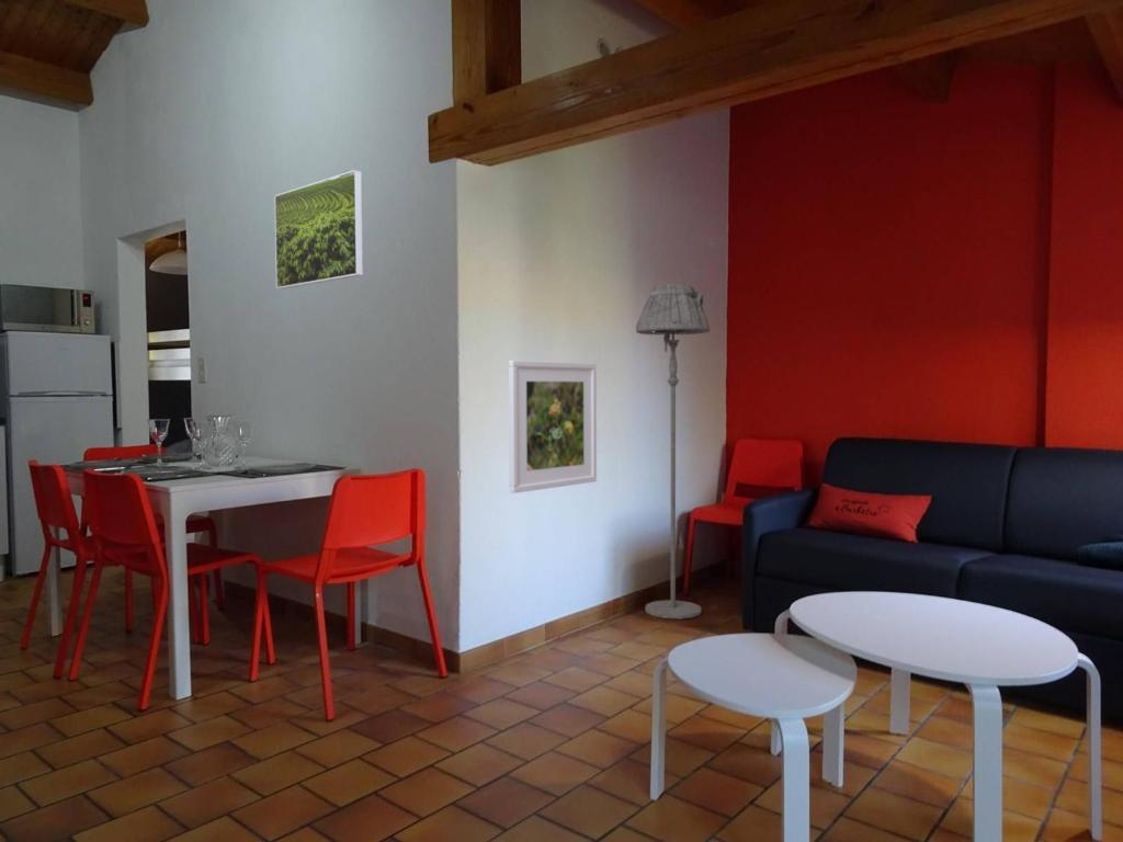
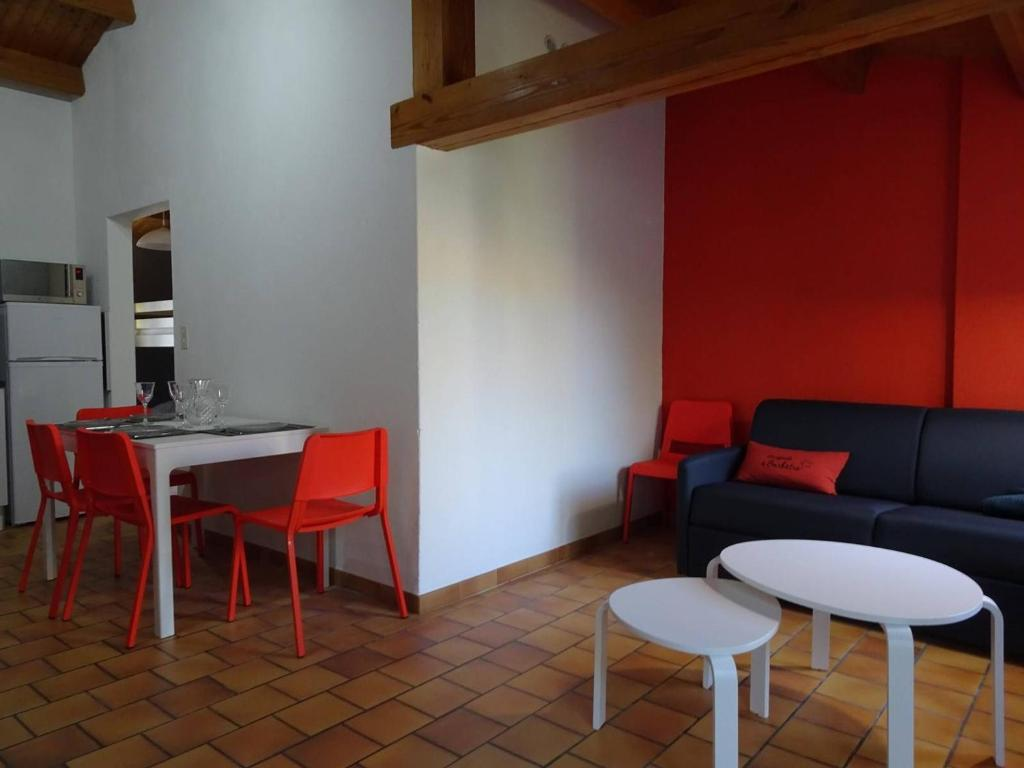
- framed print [274,169,364,289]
- floor lamp [635,283,711,621]
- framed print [508,360,598,494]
